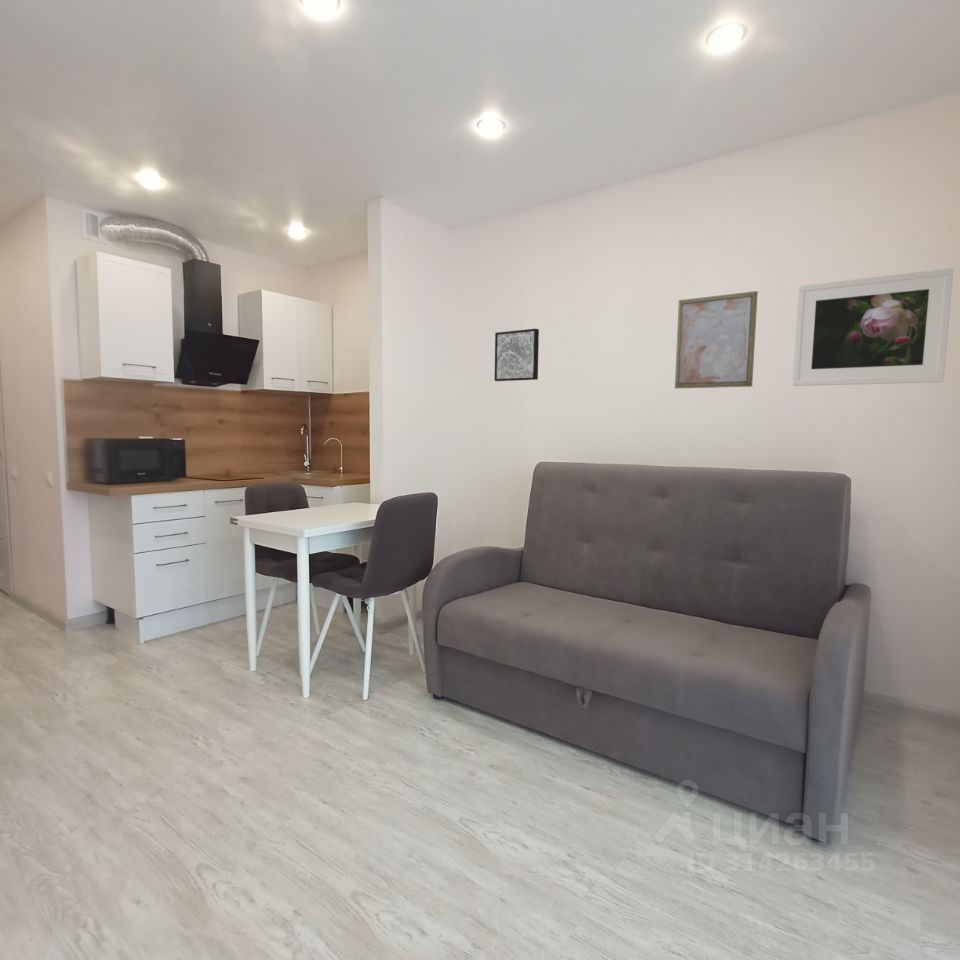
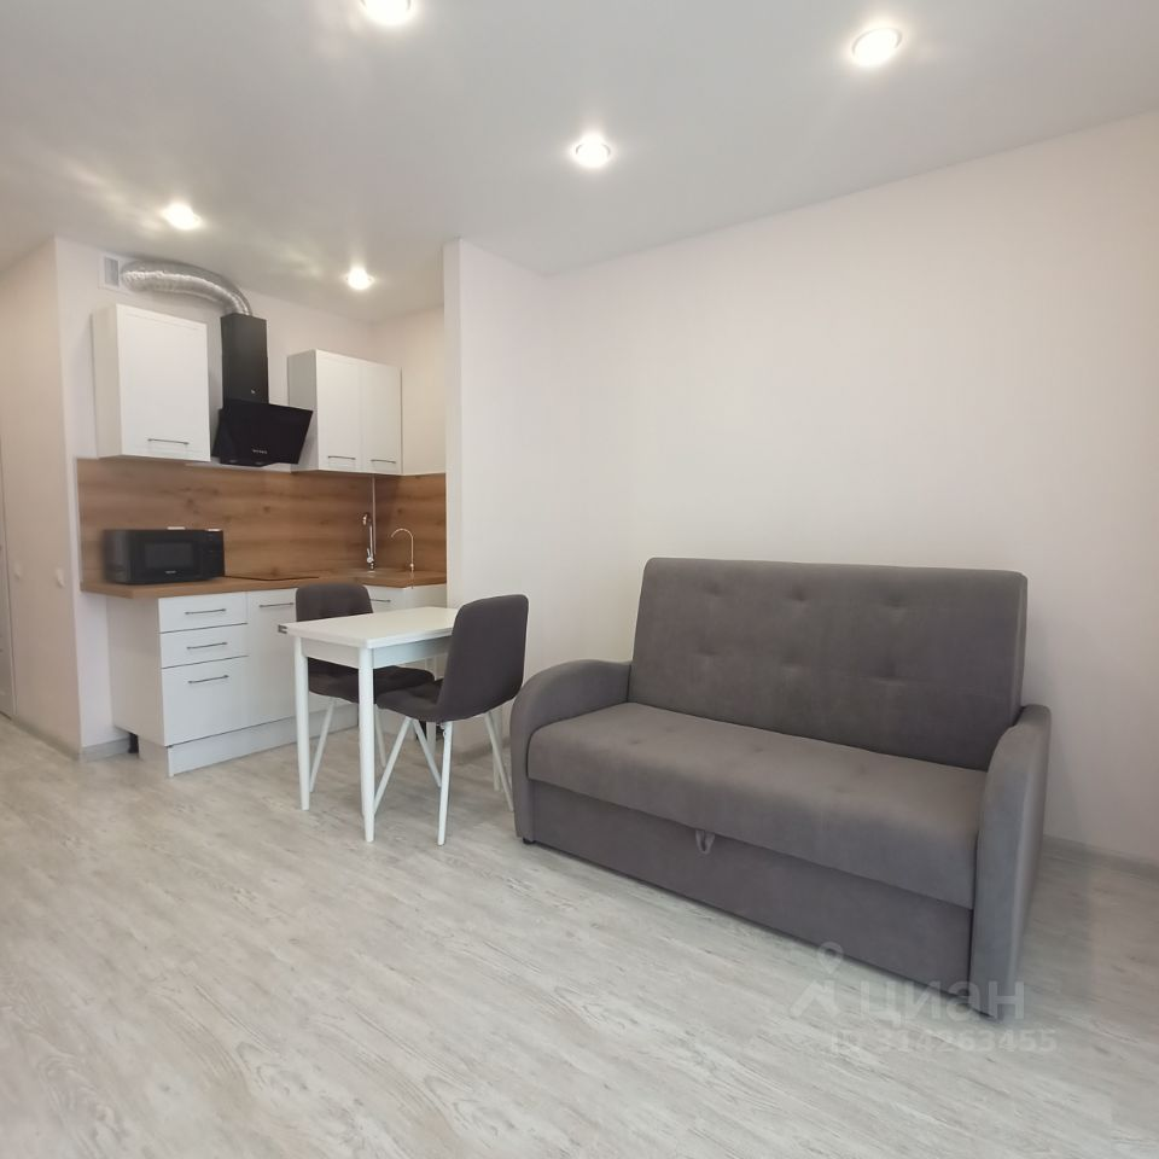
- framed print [791,267,955,387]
- wall art [674,290,759,389]
- wall art [494,328,540,382]
